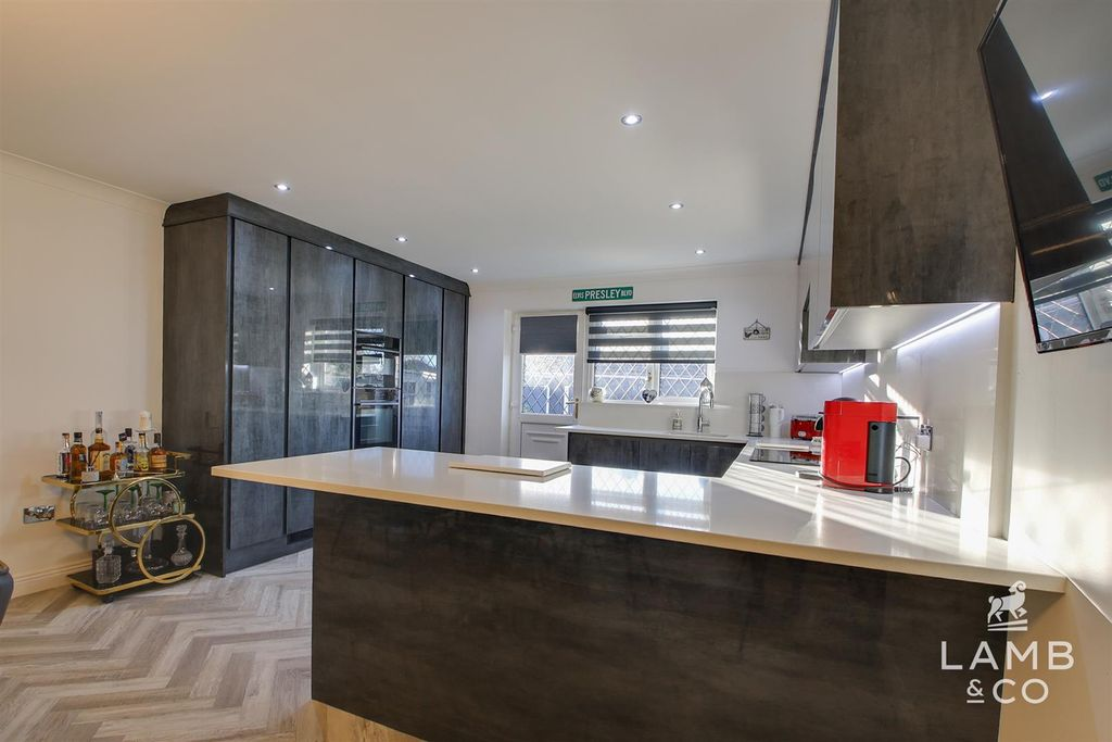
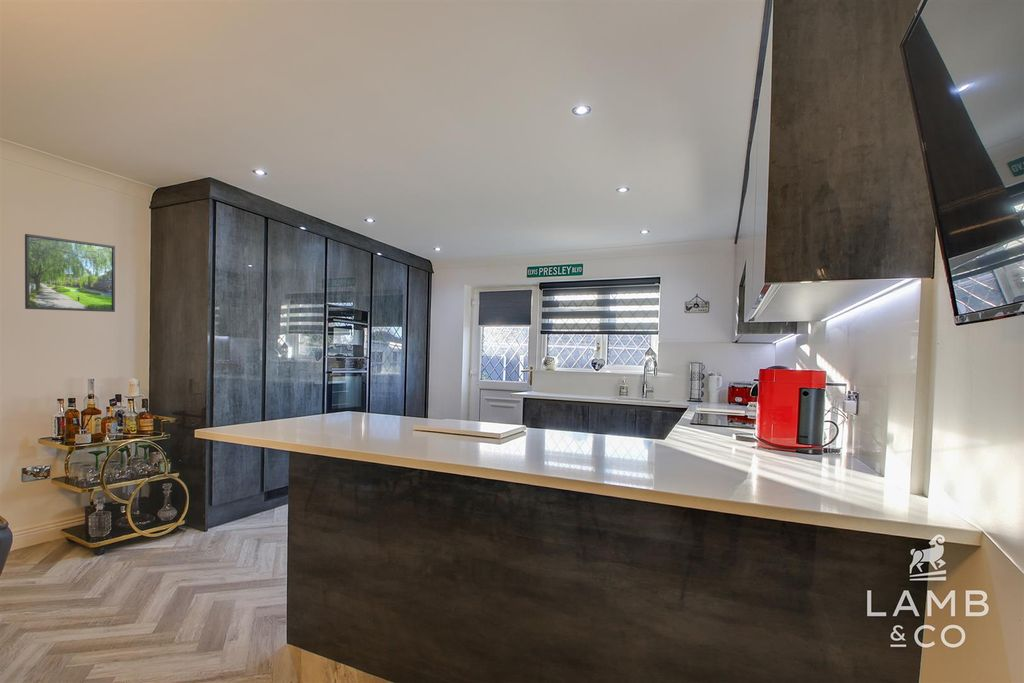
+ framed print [24,233,116,313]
